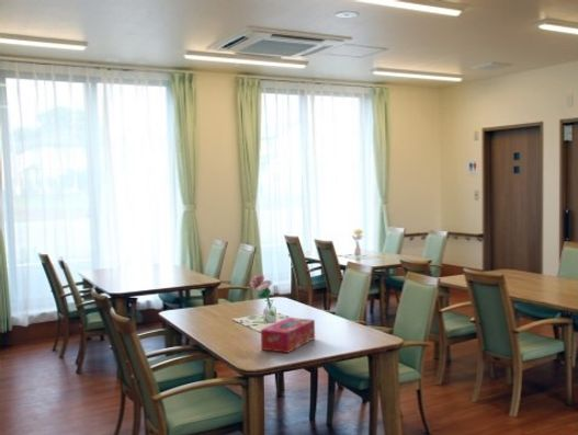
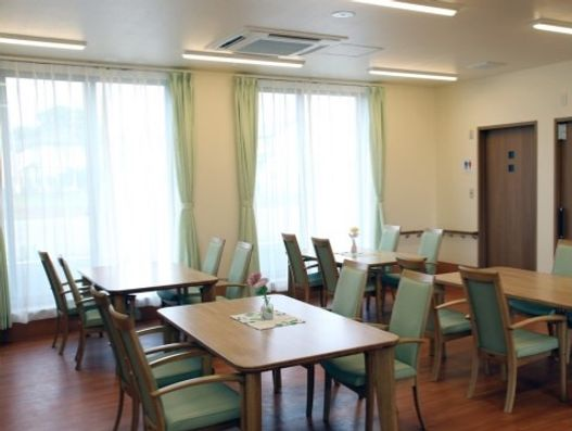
- tissue box [260,317,316,354]
